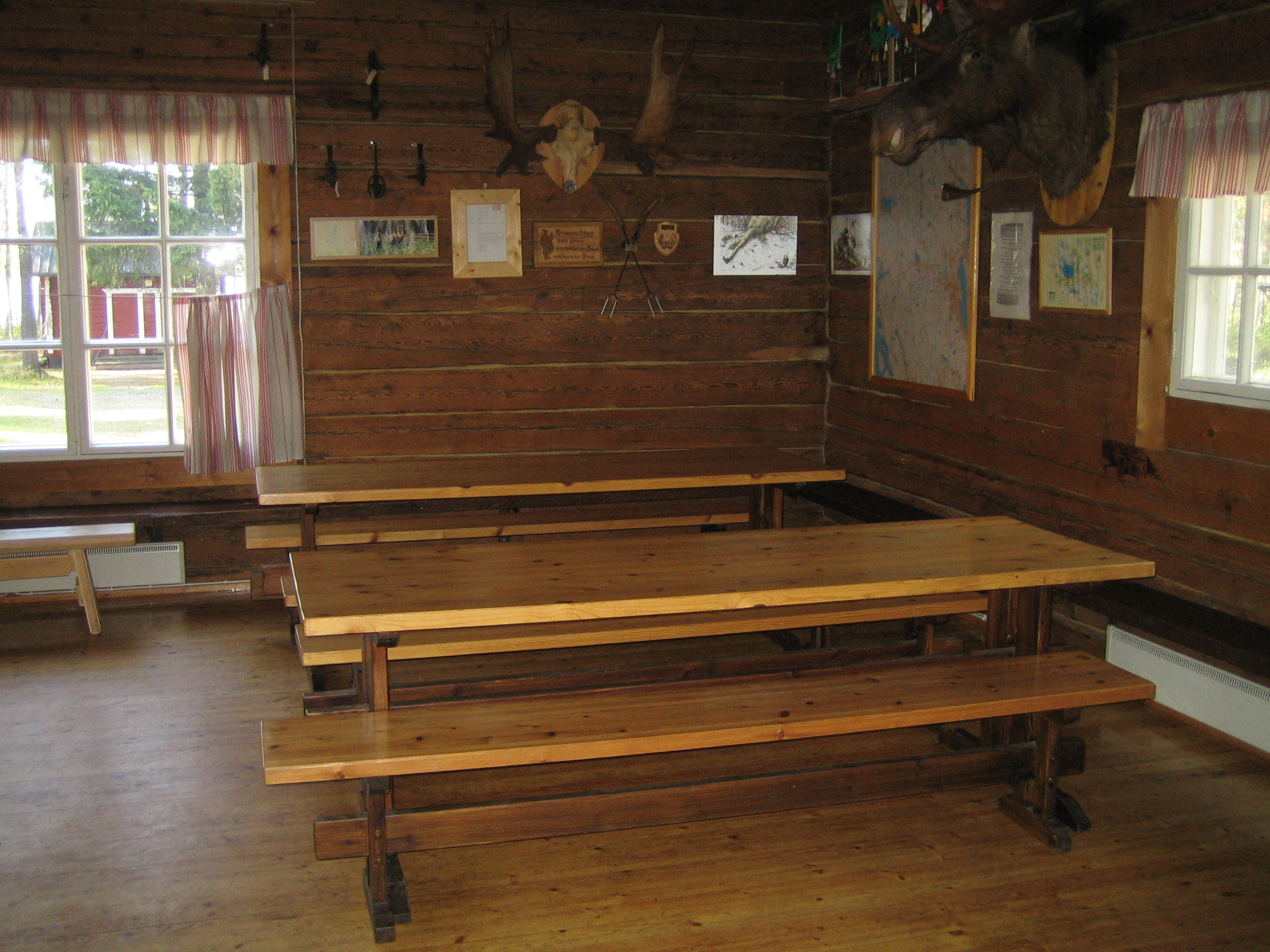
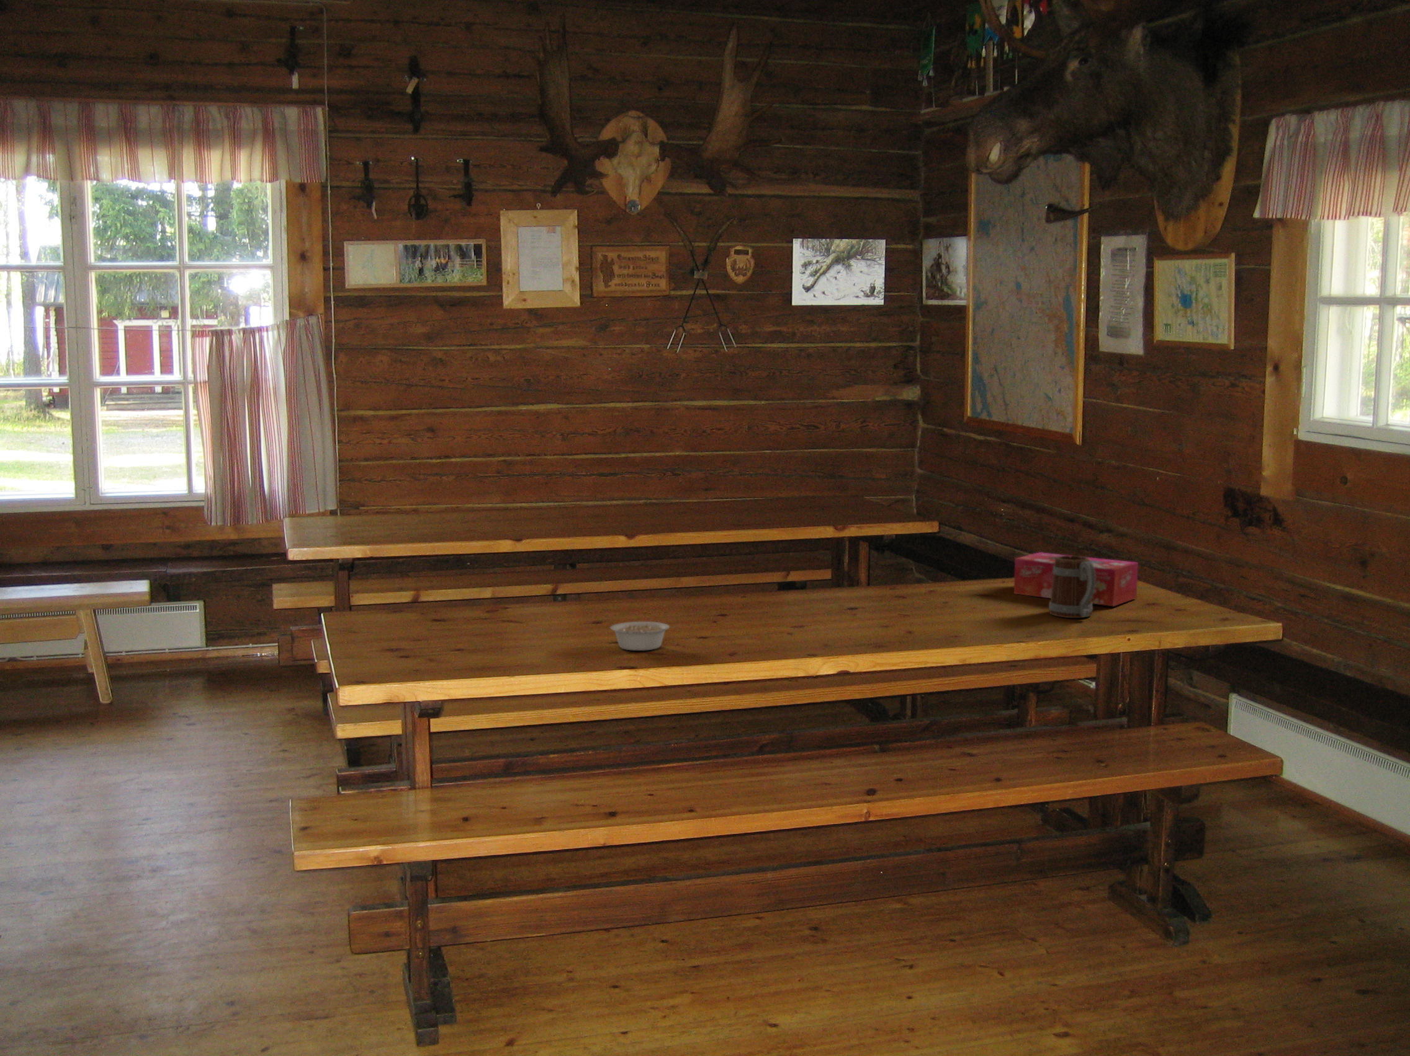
+ tissue box [1014,551,1139,607]
+ mug [1048,556,1096,619]
+ legume [610,621,676,651]
